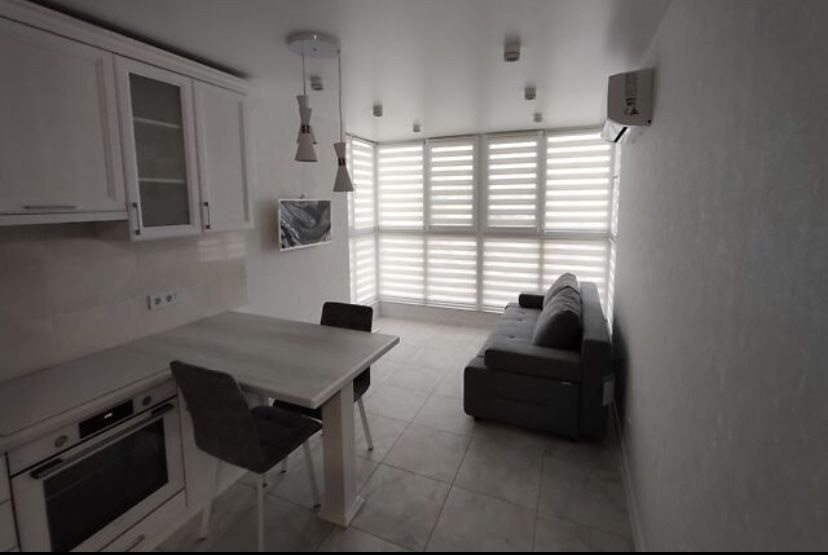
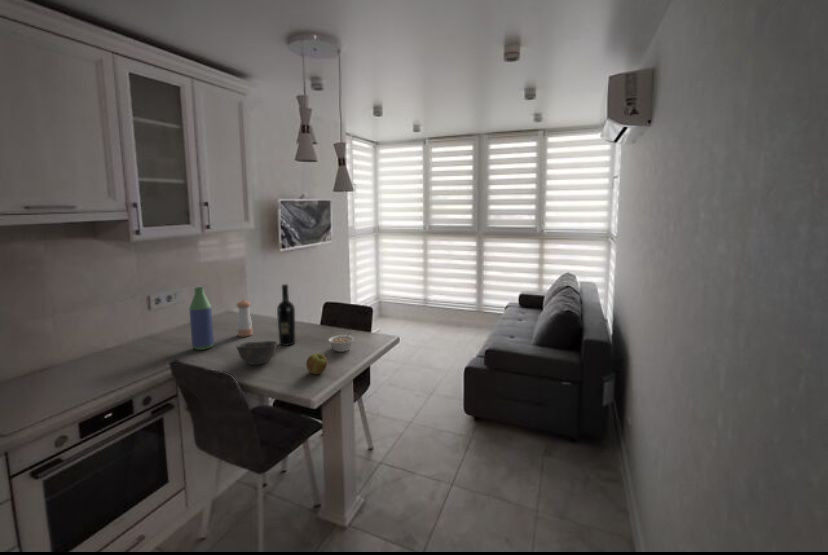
+ bowl [235,340,279,366]
+ bottle [188,286,215,351]
+ apple [305,352,329,375]
+ wine bottle [276,283,296,347]
+ pepper shaker [236,299,254,337]
+ legume [327,331,355,353]
